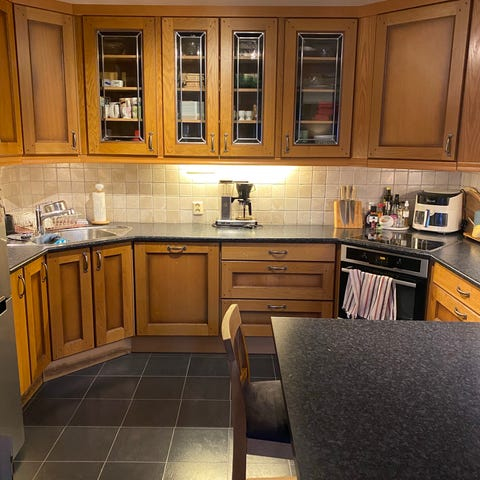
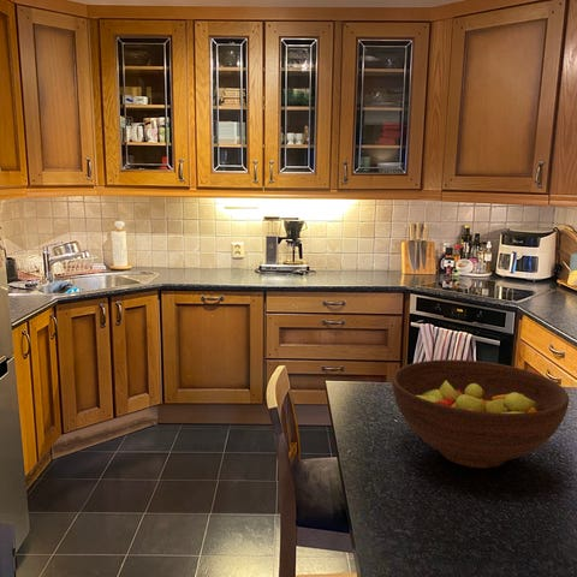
+ fruit bowl [392,358,570,469]
